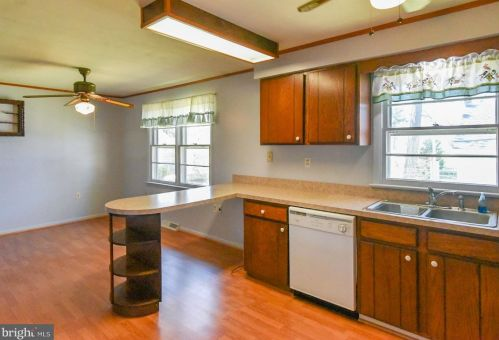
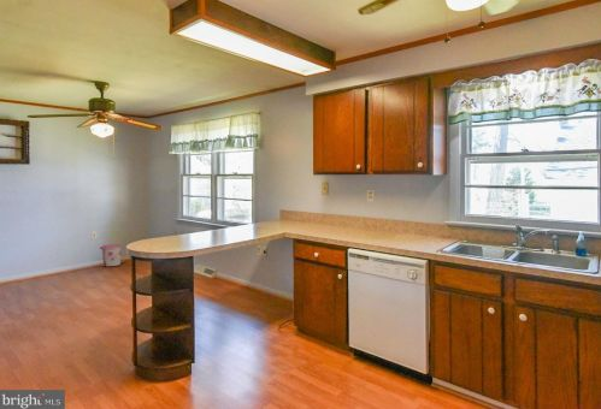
+ trash can [99,243,124,267]
